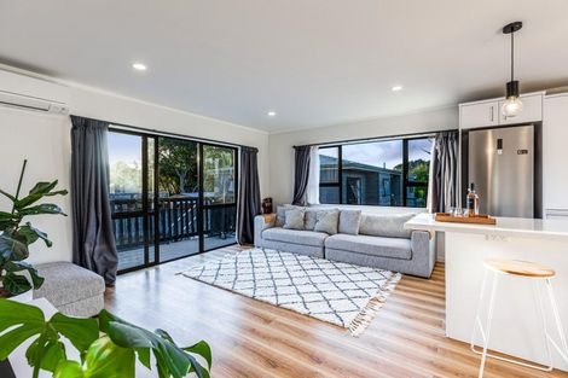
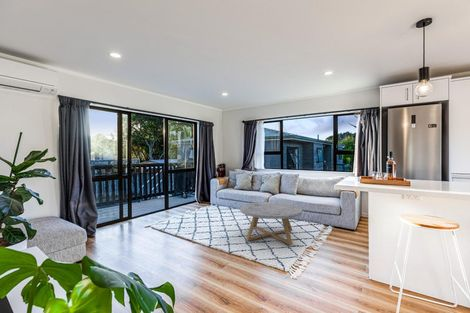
+ coffee table [239,201,303,246]
